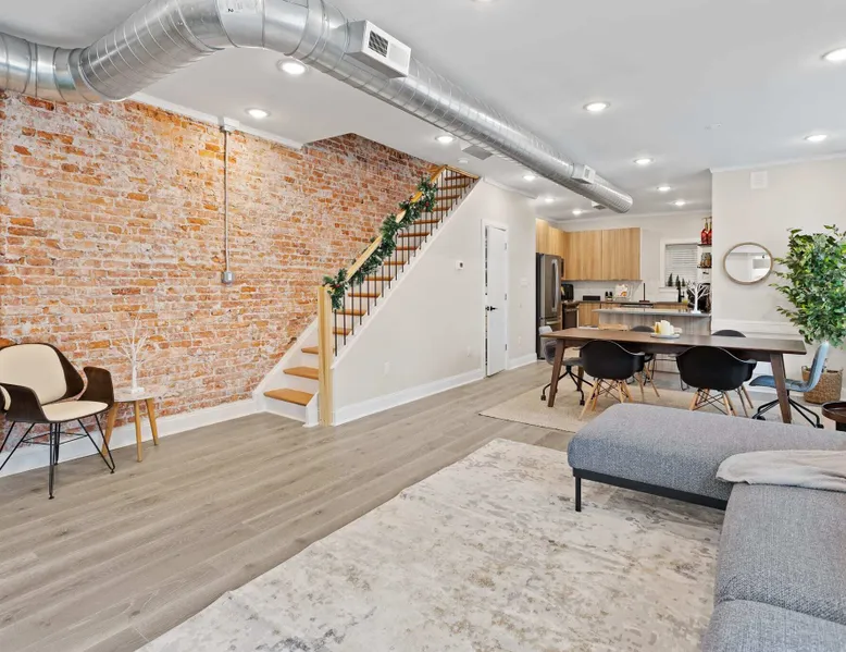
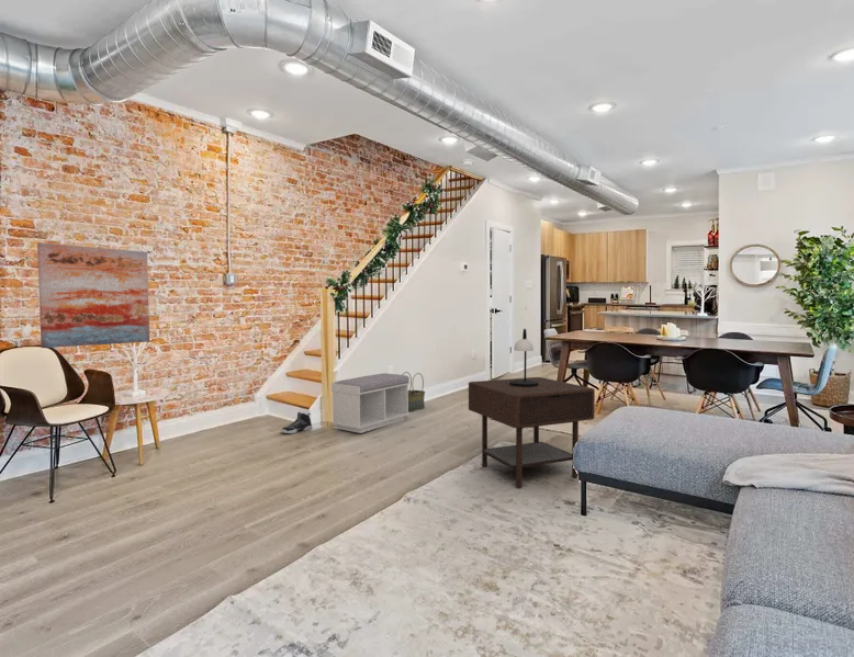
+ basket [401,371,426,412]
+ bench [330,372,411,434]
+ sneaker [280,411,313,434]
+ wall art [36,241,150,349]
+ table lamp [509,328,539,387]
+ side table [468,376,596,488]
